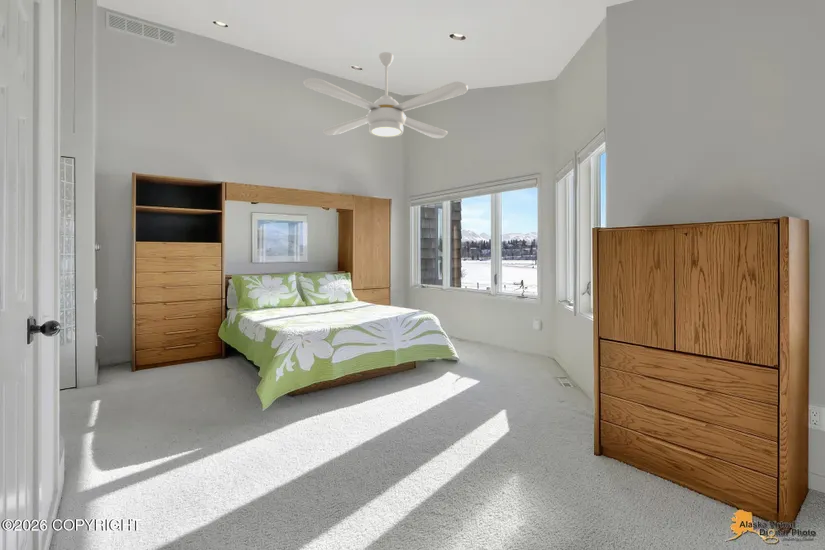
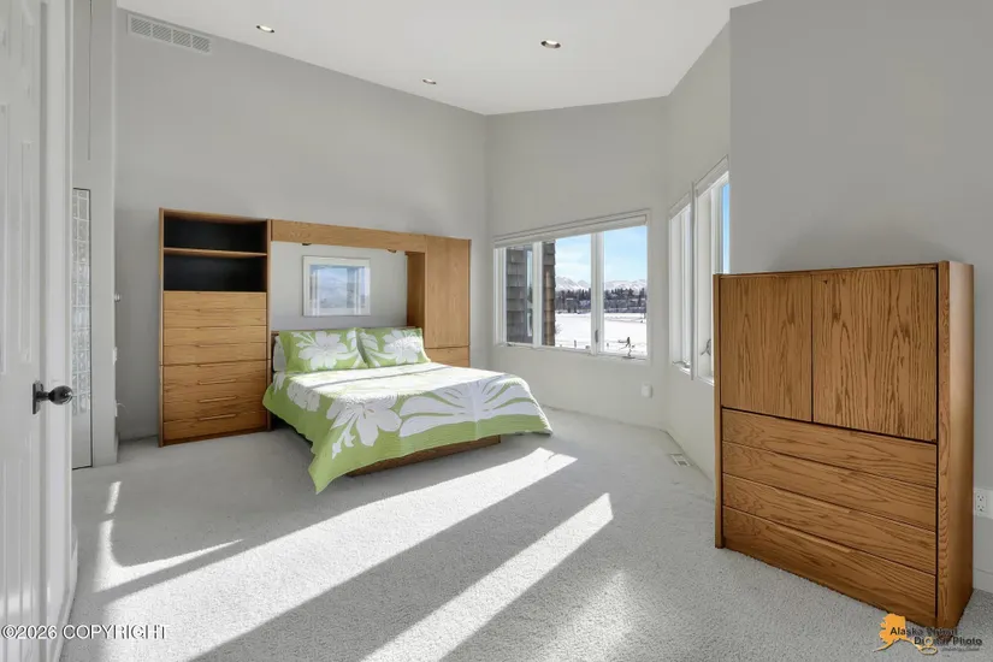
- ceiling fan [302,51,469,139]
